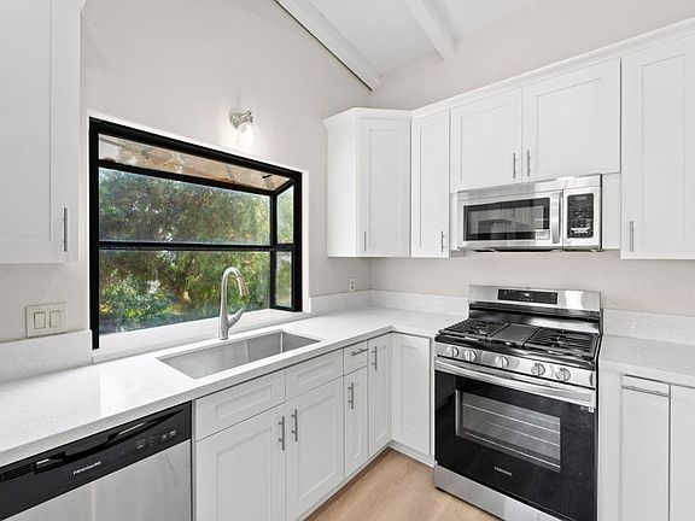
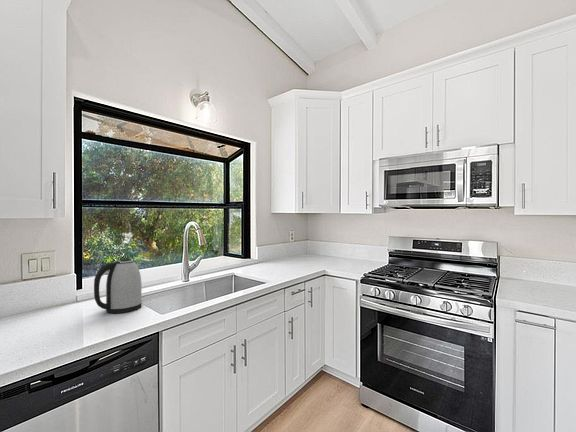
+ kettle [93,258,143,314]
